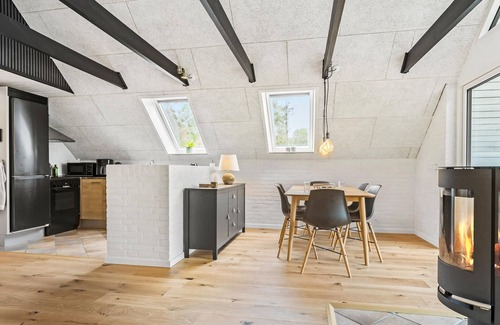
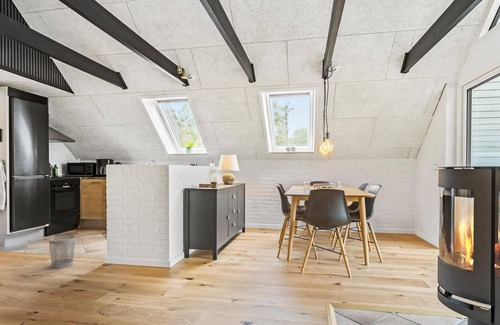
+ wastebasket [48,234,76,270]
